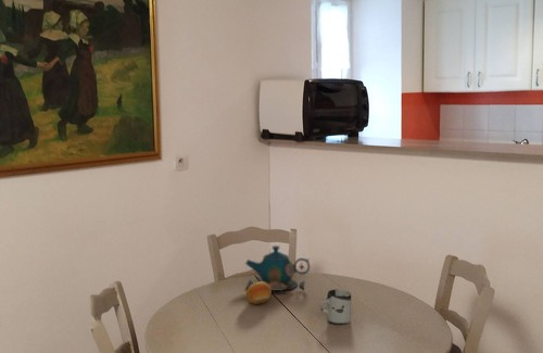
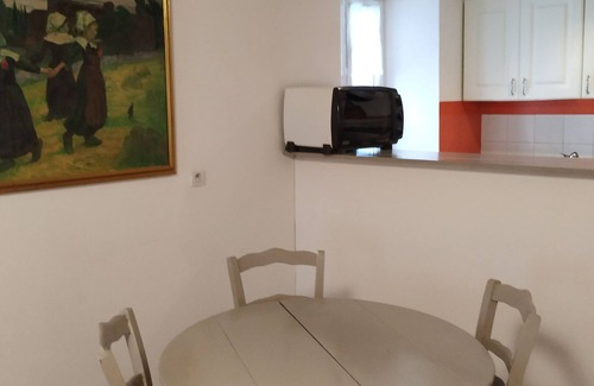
- cup [319,288,352,325]
- fruit [245,281,273,305]
- teapot [244,244,311,294]
